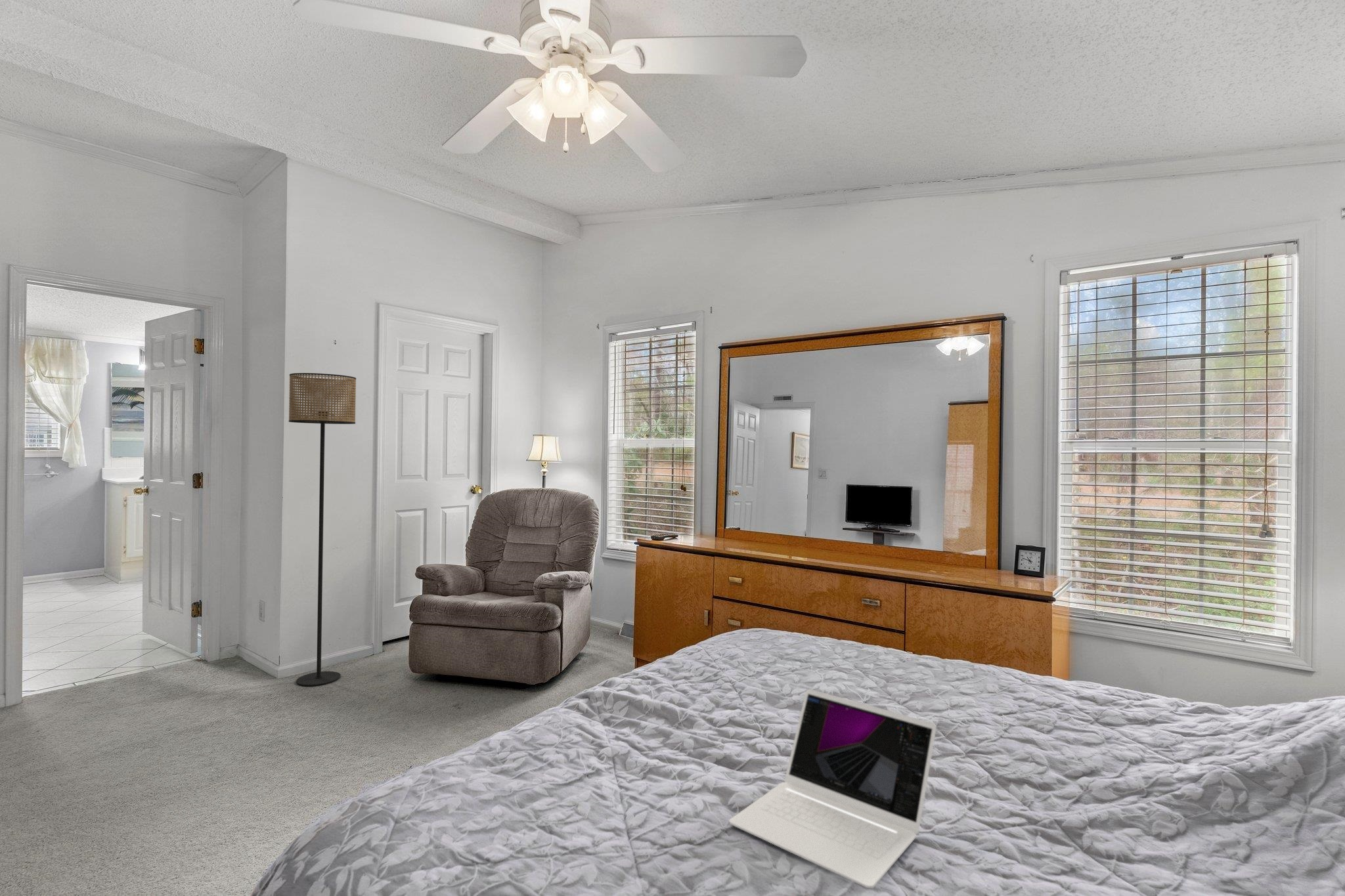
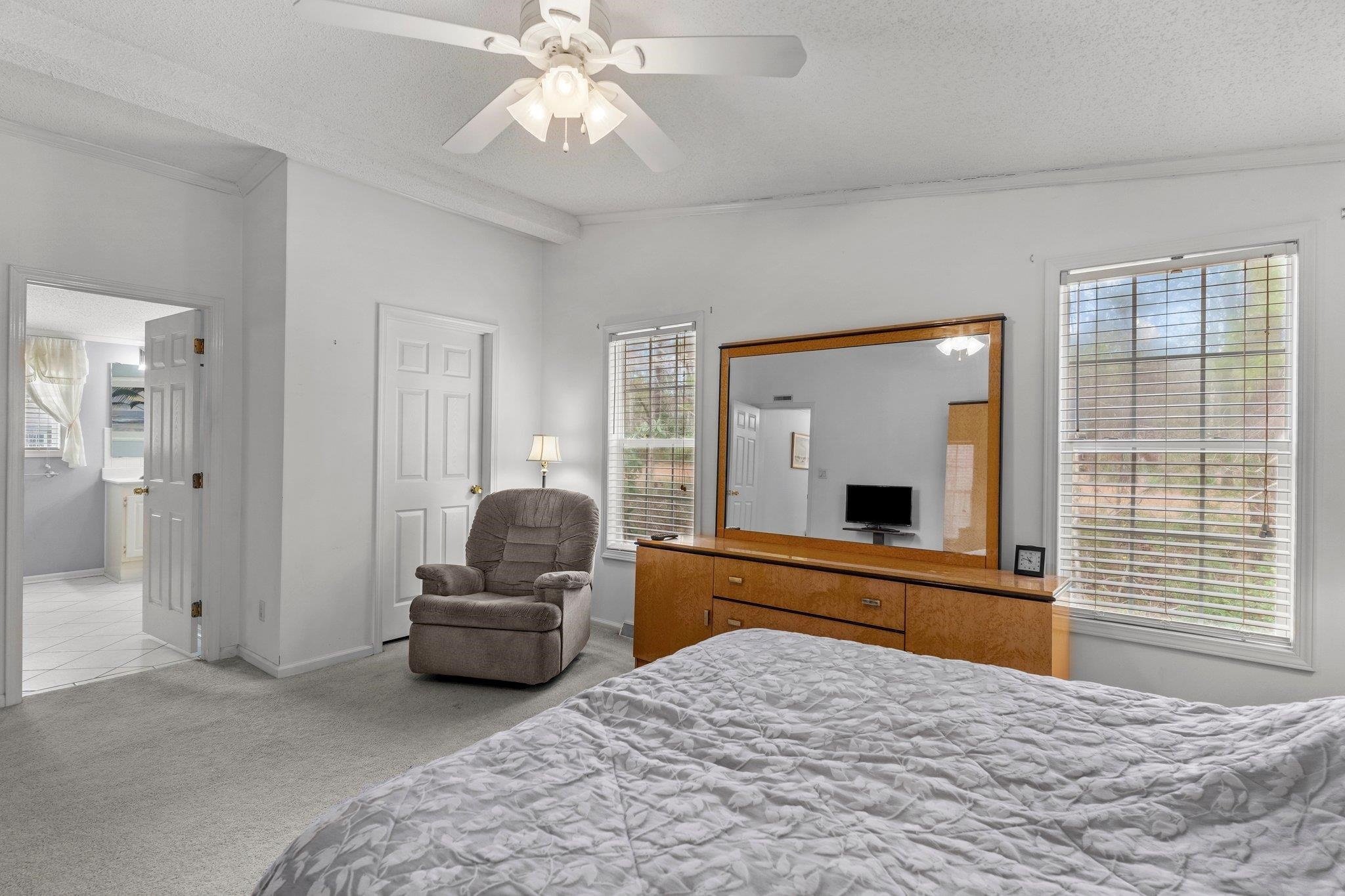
- floor lamp [288,372,357,687]
- laptop [729,688,937,889]
